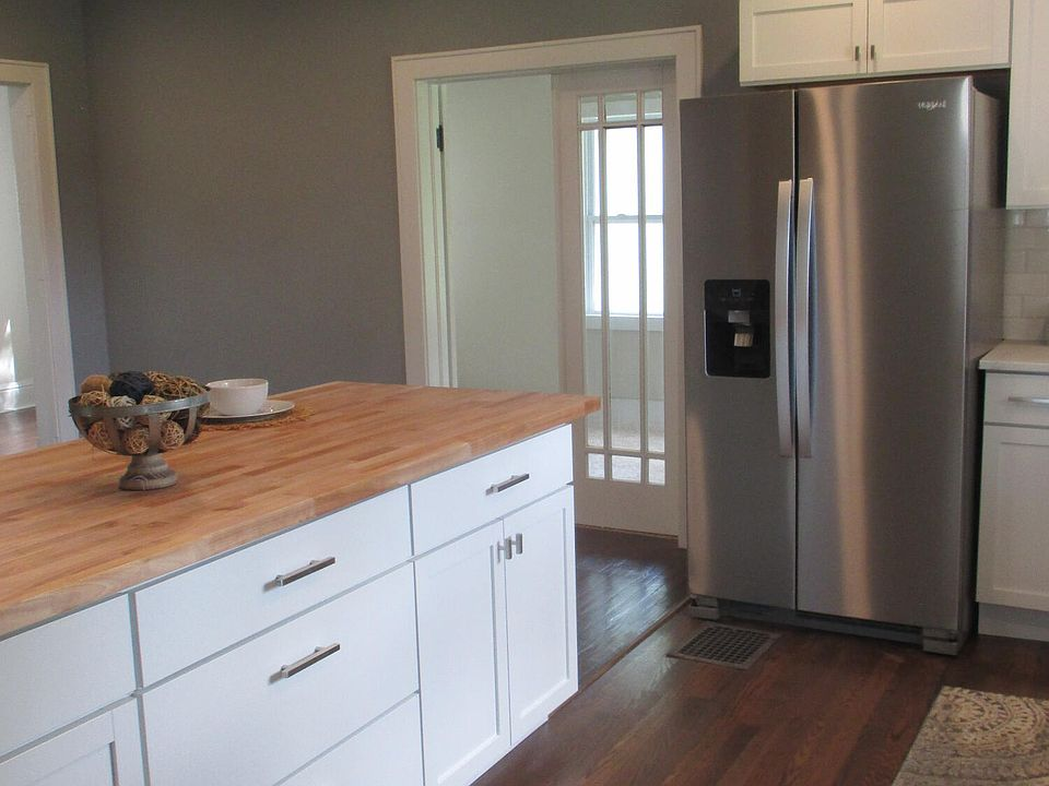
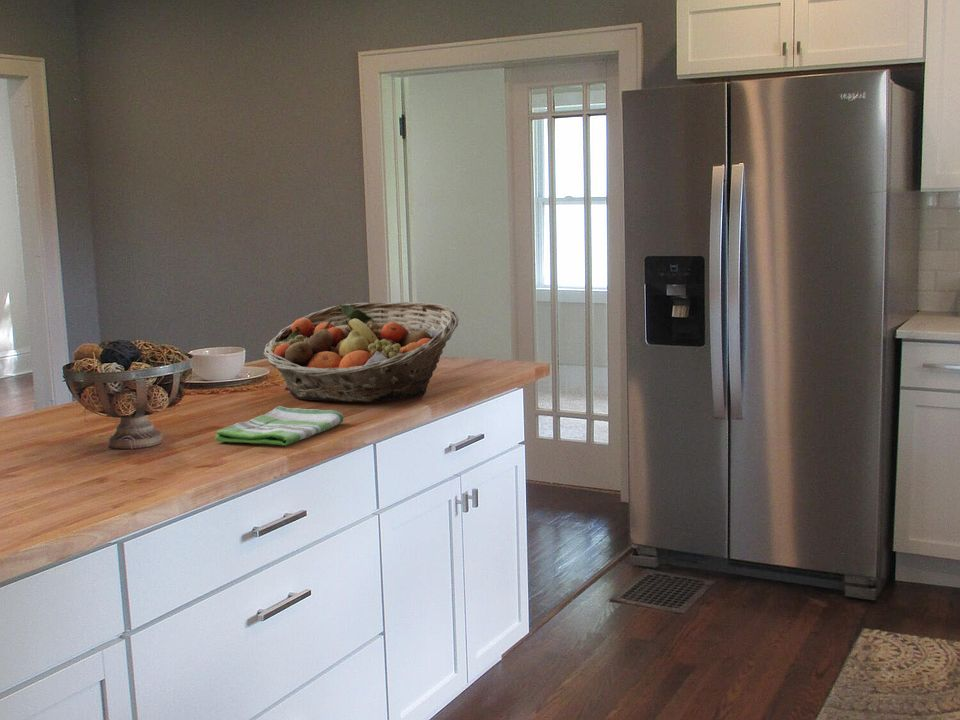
+ fruit basket [262,301,460,403]
+ dish towel [214,405,345,446]
